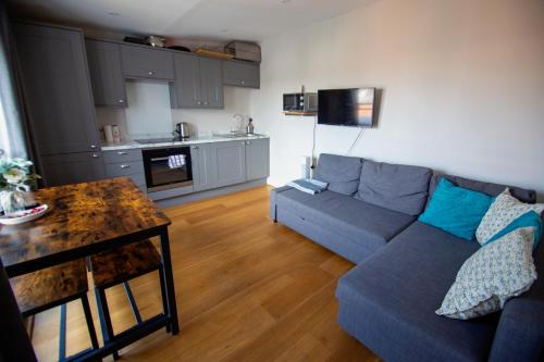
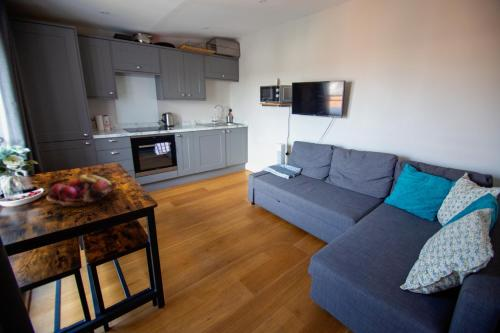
+ fruit basket [45,174,118,208]
